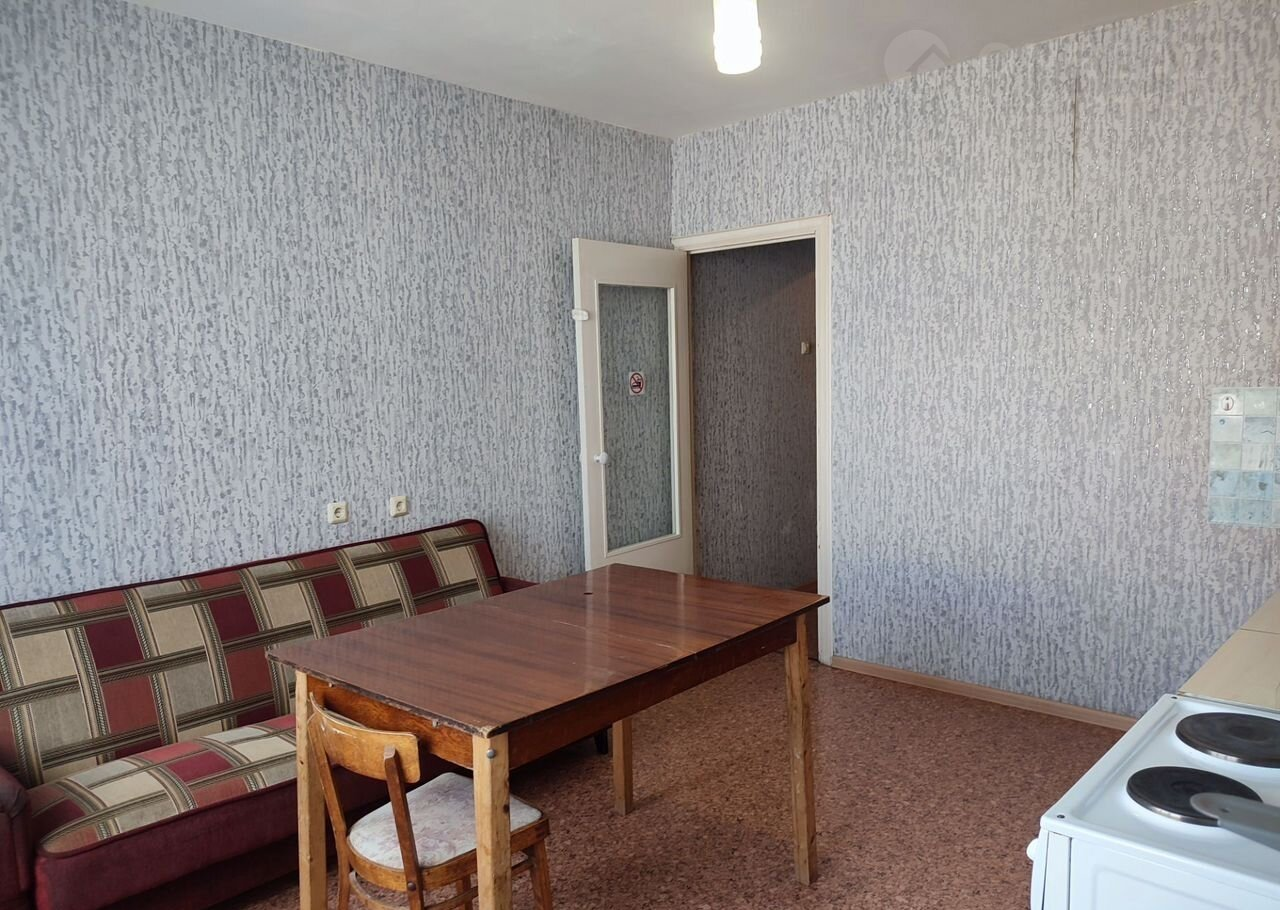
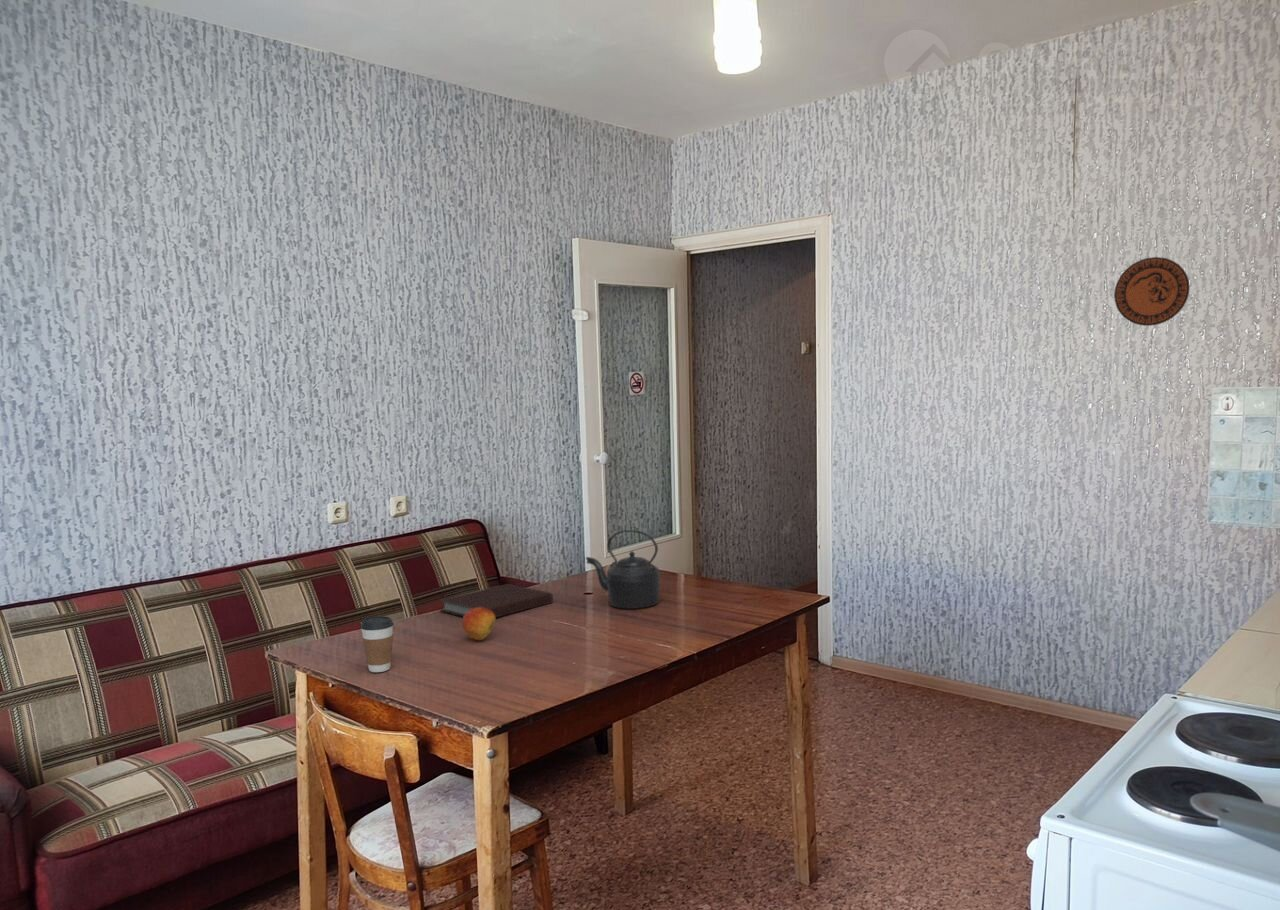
+ fruit [461,607,497,641]
+ notebook [438,583,554,618]
+ decorative plate [1113,256,1191,327]
+ coffee cup [360,615,395,673]
+ kettle [585,529,661,610]
